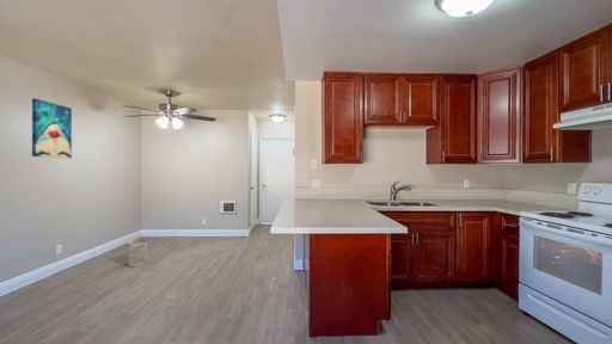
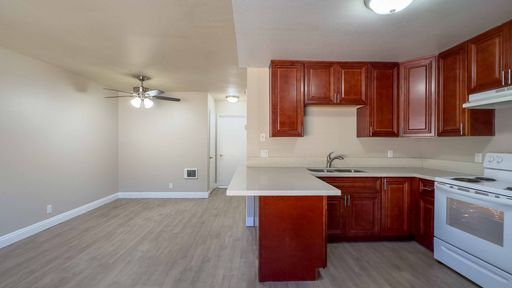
- wastebasket [126,239,148,268]
- wall art [31,98,73,160]
